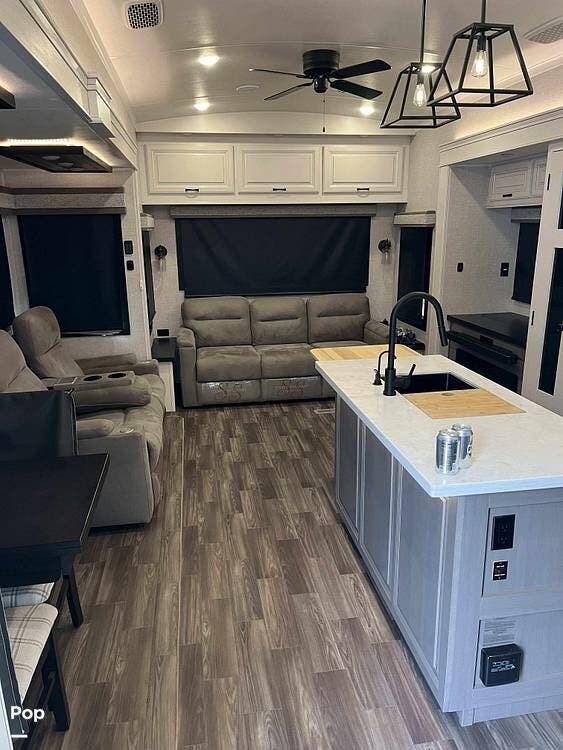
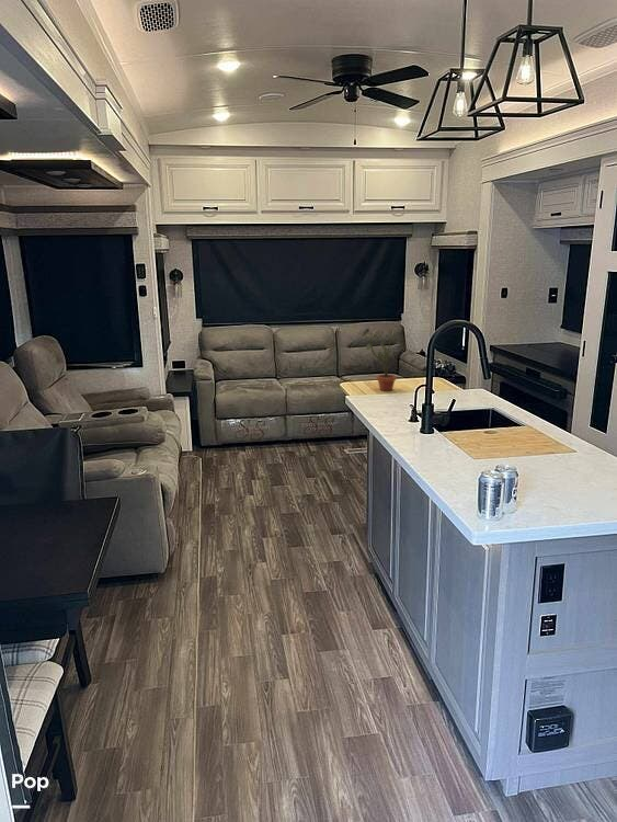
+ potted plant [361,328,405,391]
